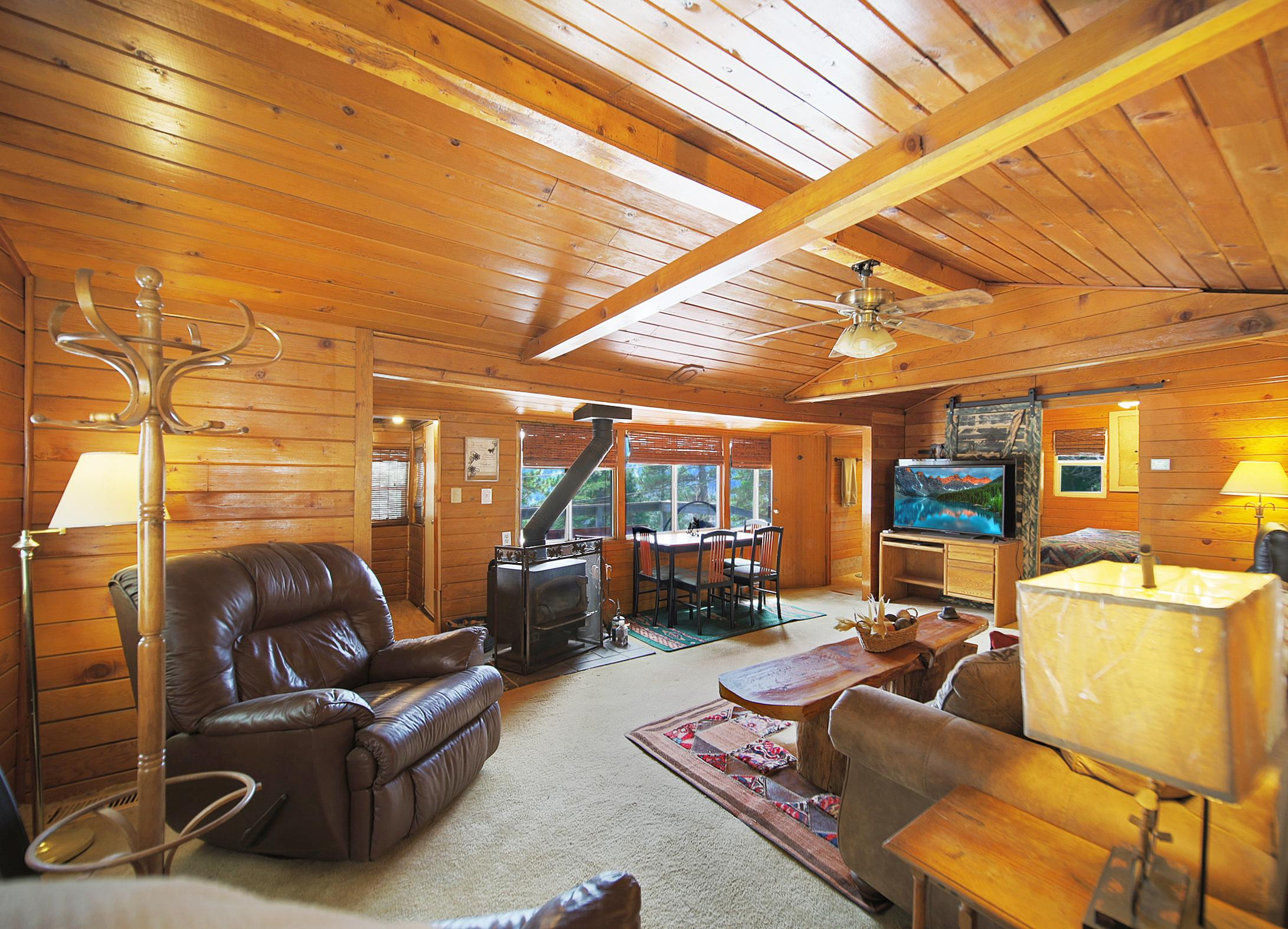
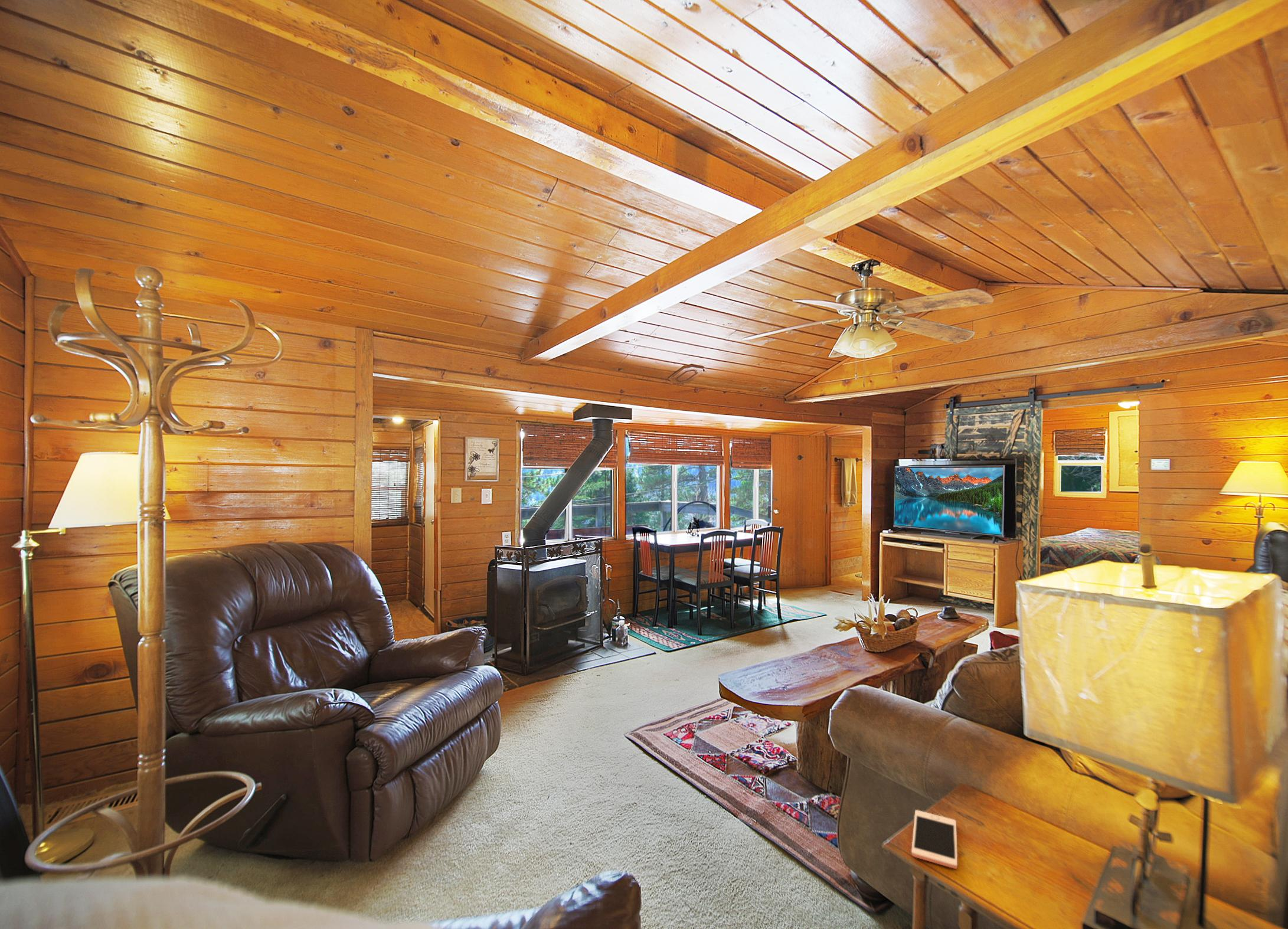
+ cell phone [911,809,958,869]
